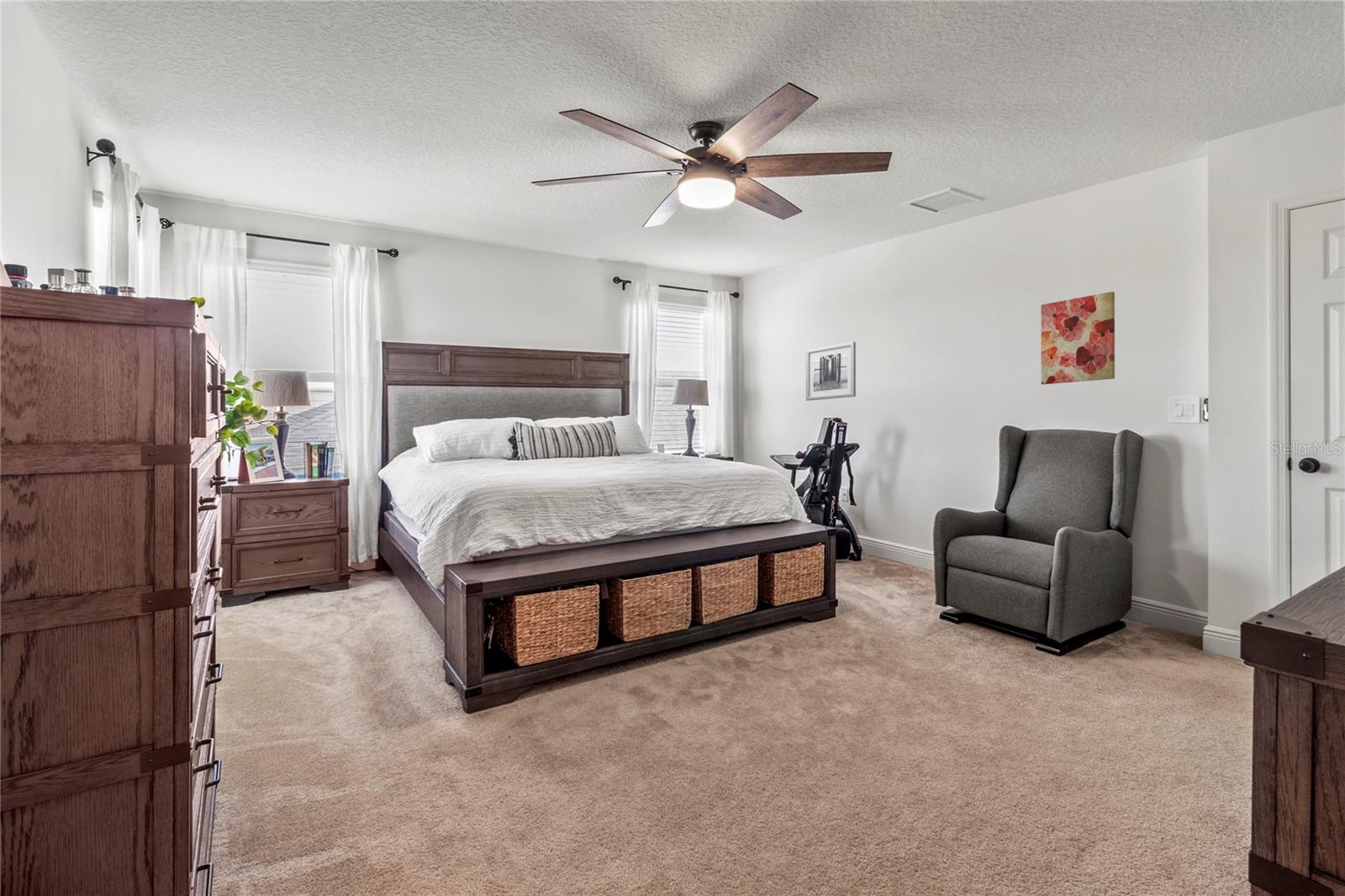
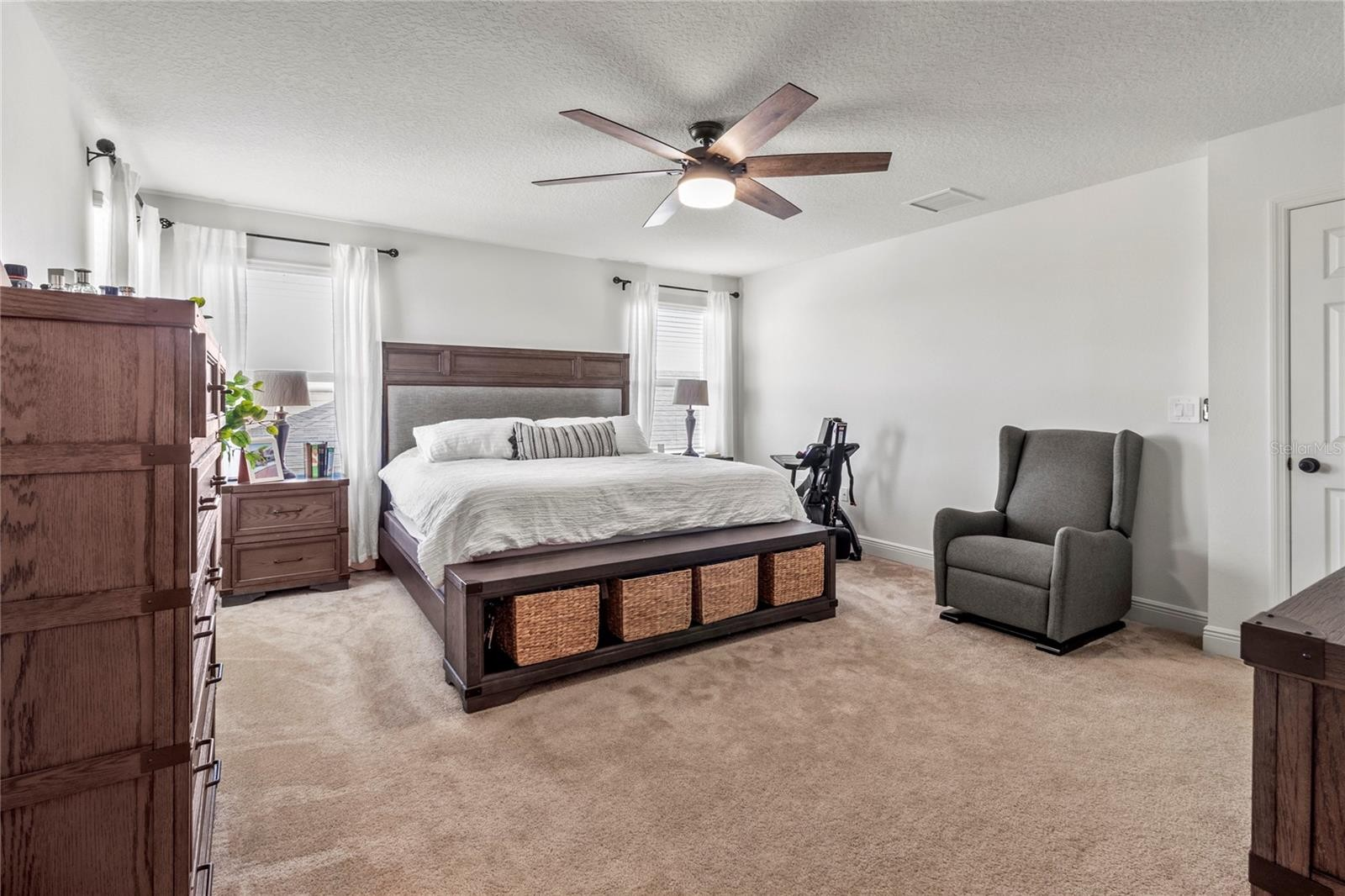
- wall art [805,341,857,402]
- wall art [1041,291,1116,385]
